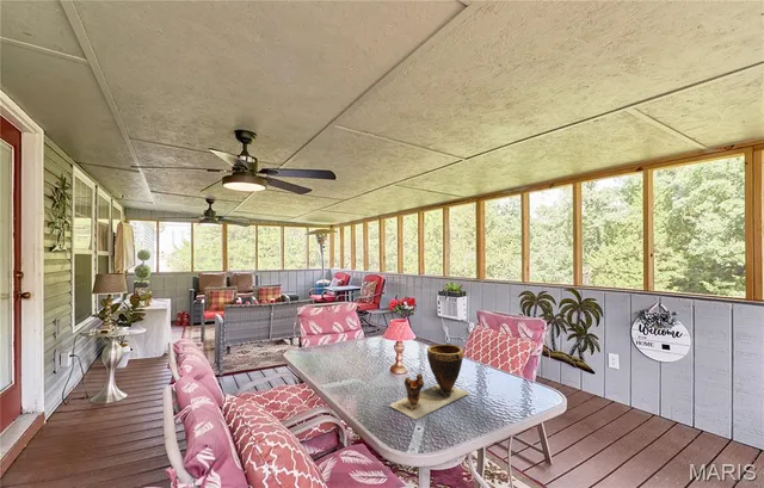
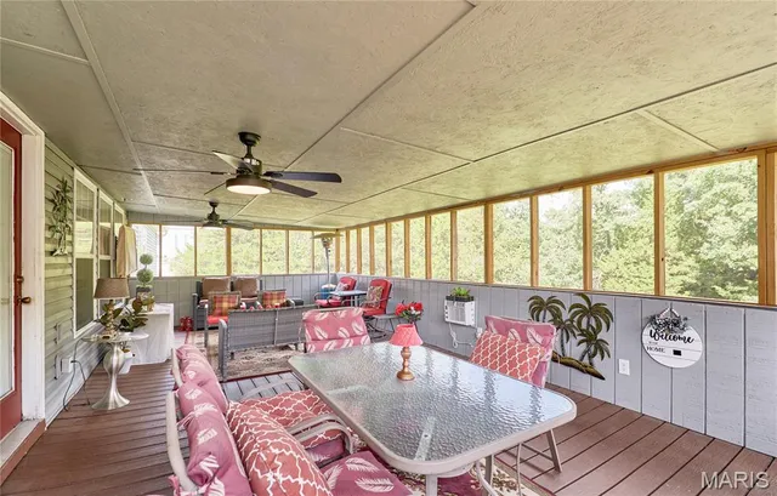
- clay pot [388,342,470,420]
